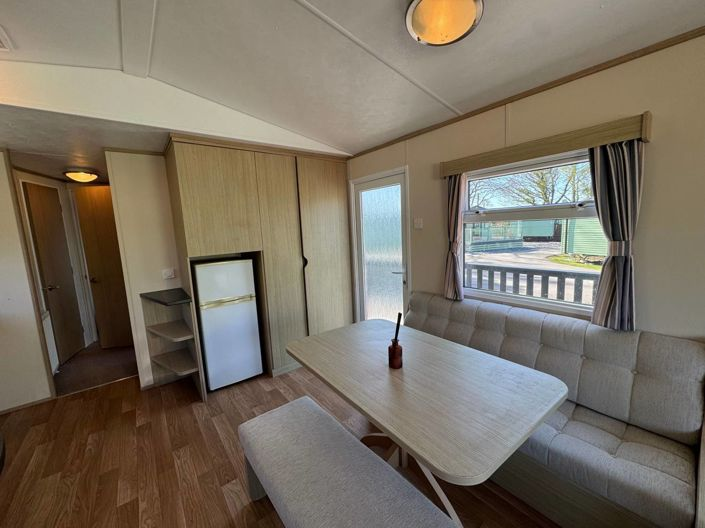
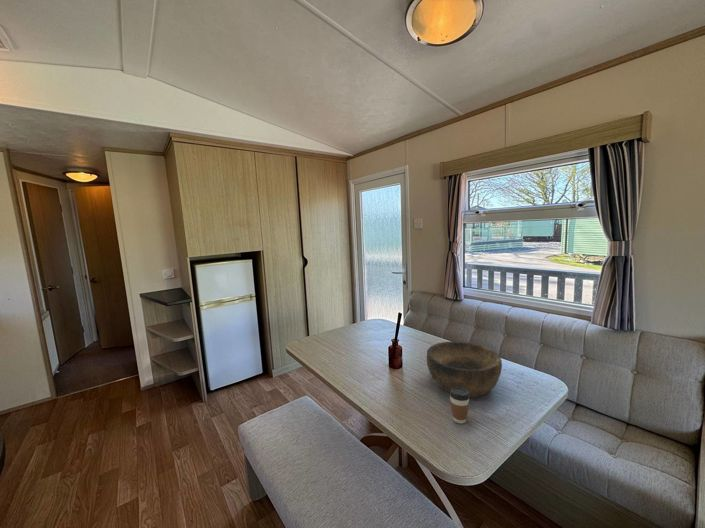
+ coffee cup [448,387,470,425]
+ bowl [426,340,503,398]
